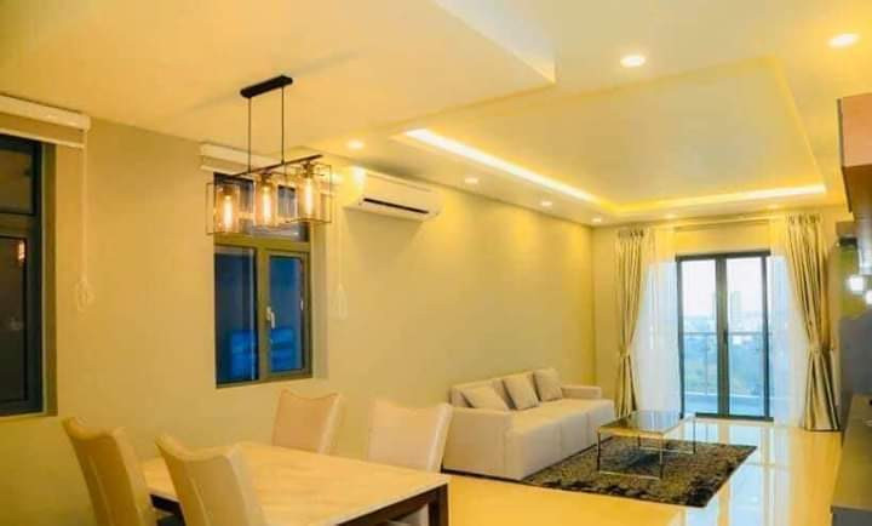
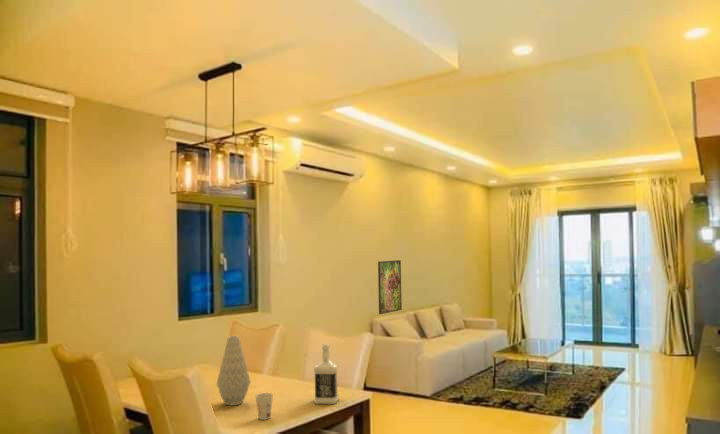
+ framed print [377,259,403,315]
+ cup [254,392,274,421]
+ vase [215,335,252,406]
+ bottle [313,343,340,405]
